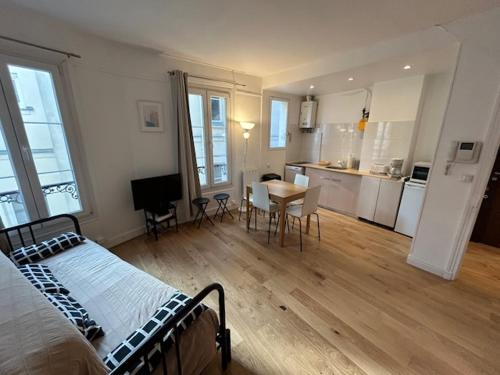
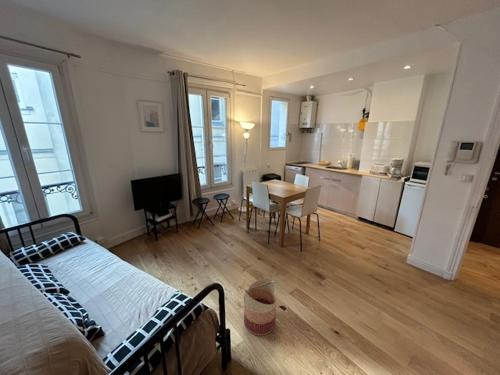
+ basket [243,278,277,336]
